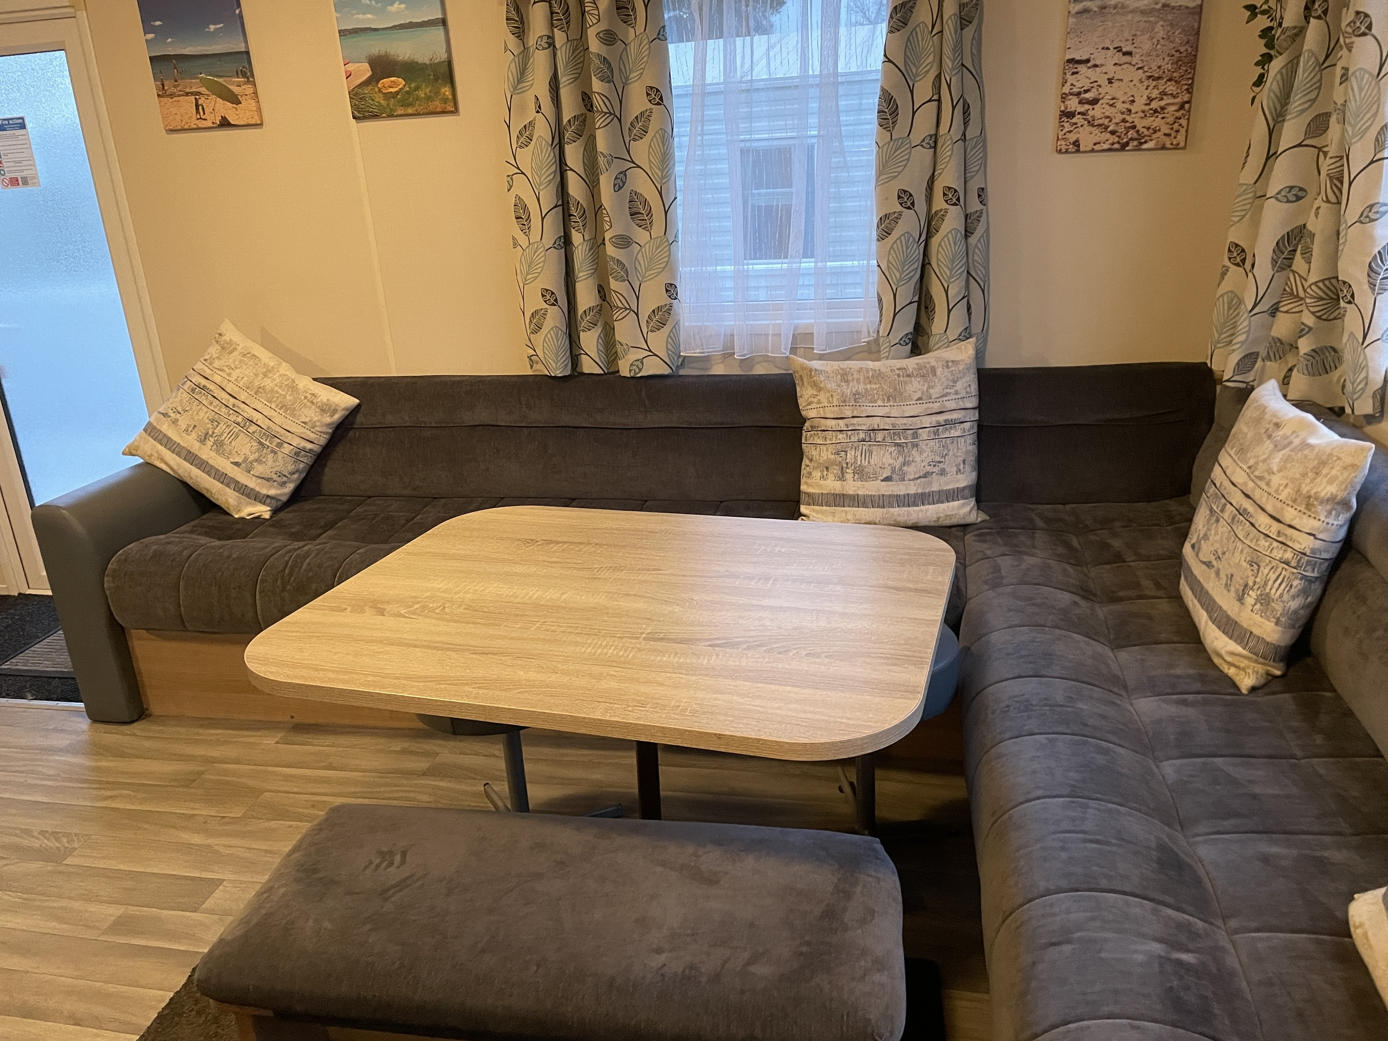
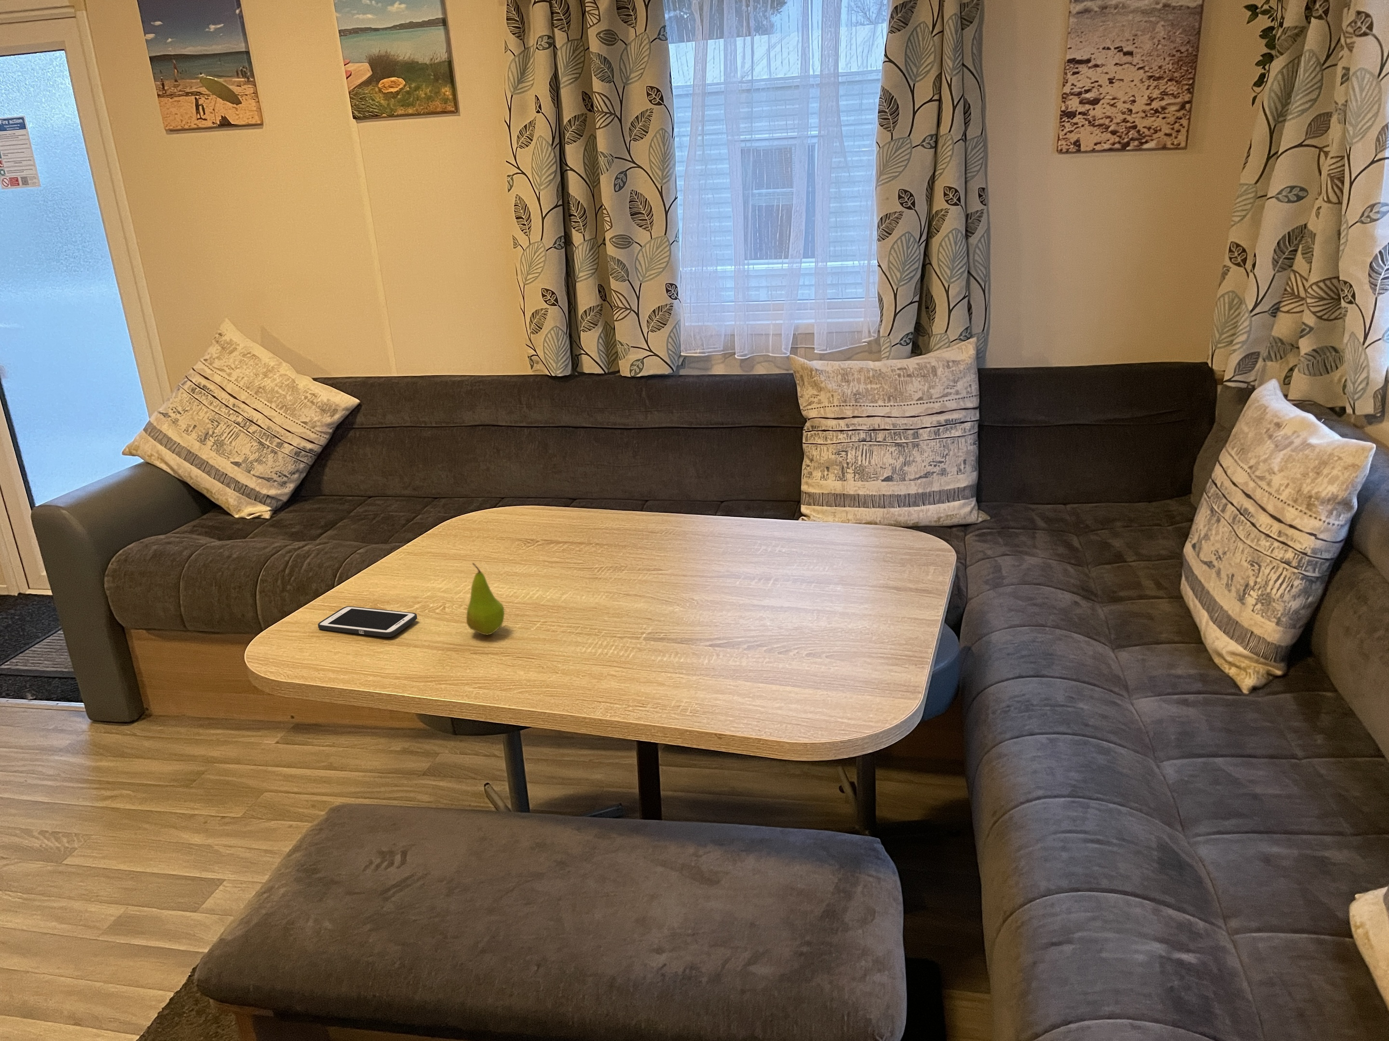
+ cell phone [317,606,418,638]
+ fruit [466,562,505,635]
